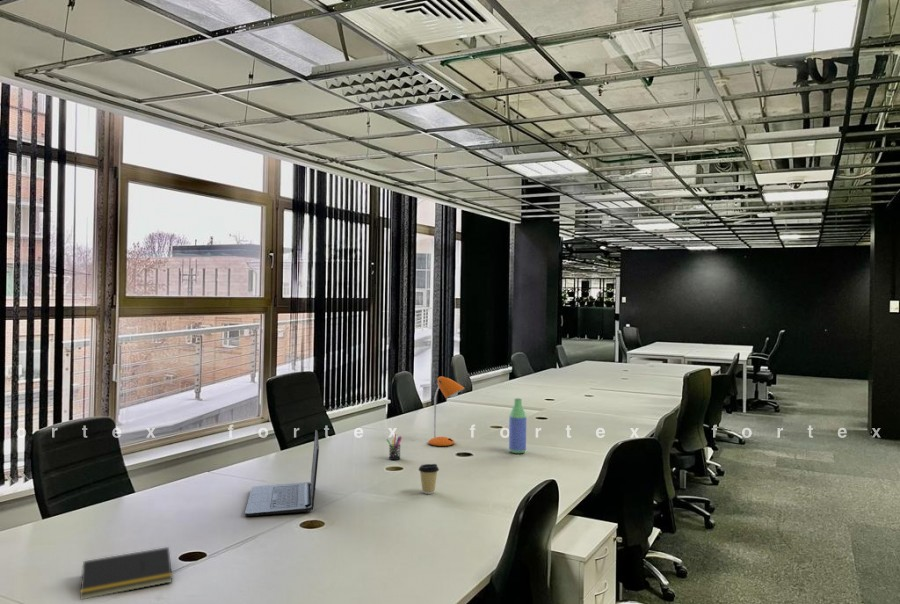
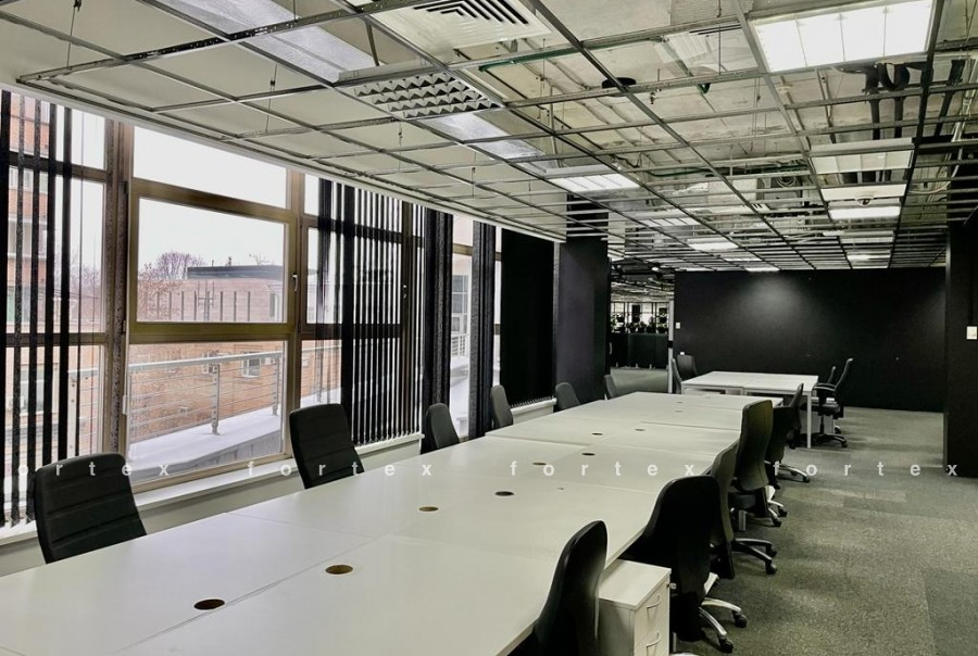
- pen holder [385,433,403,461]
- desk lamp [427,375,466,448]
- bottle [508,397,527,455]
- coffee cup [418,463,440,495]
- notepad [79,546,173,601]
- laptop [244,429,320,517]
